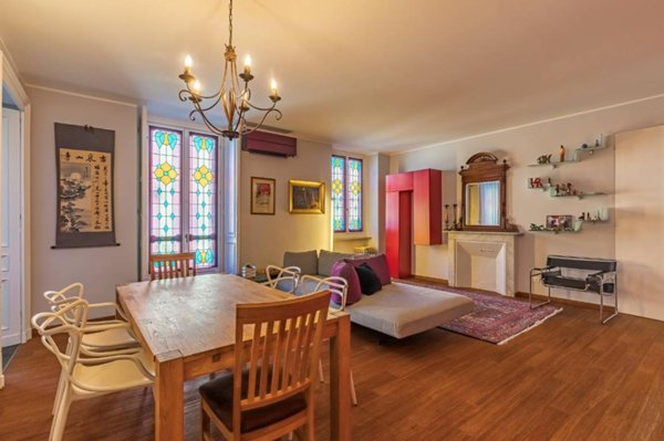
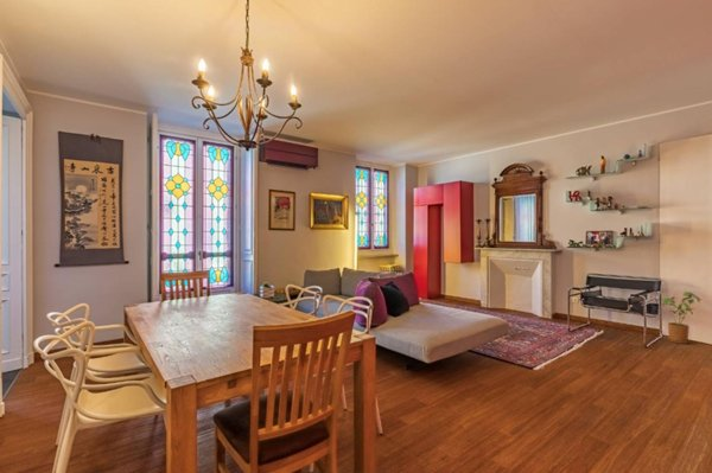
+ house plant [661,290,703,345]
